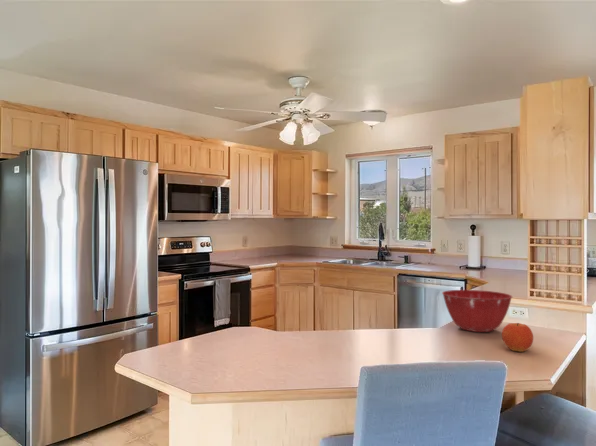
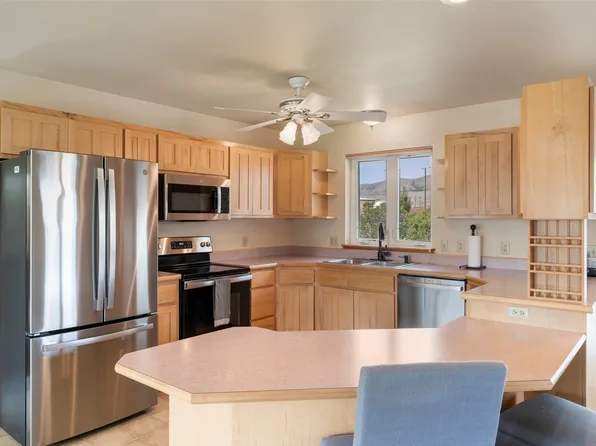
- mixing bowl [441,289,513,333]
- fruit [501,322,534,353]
